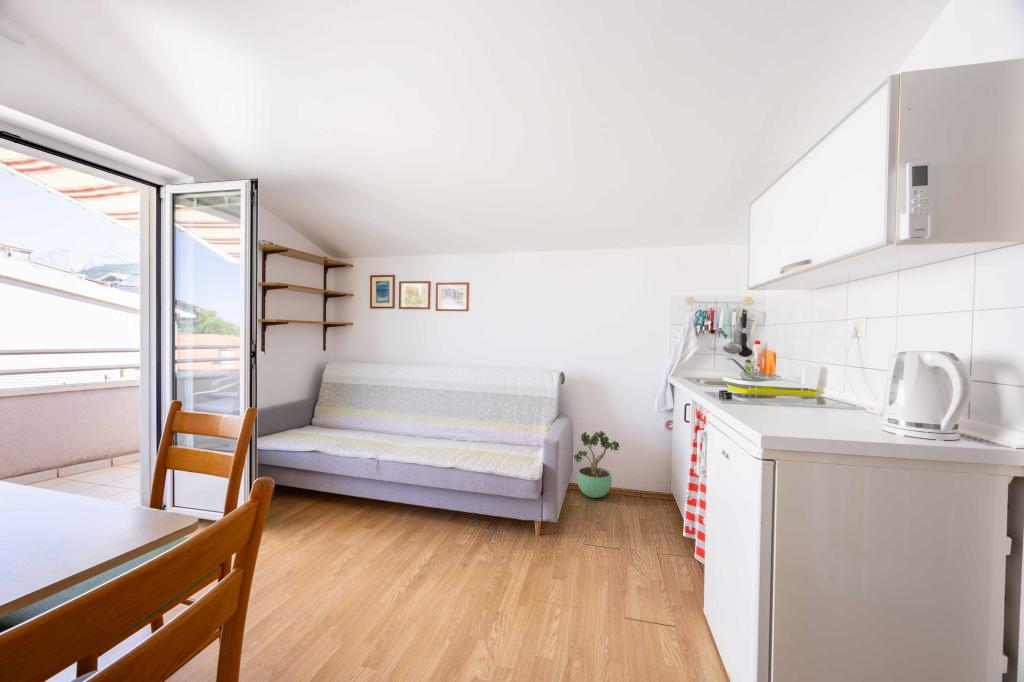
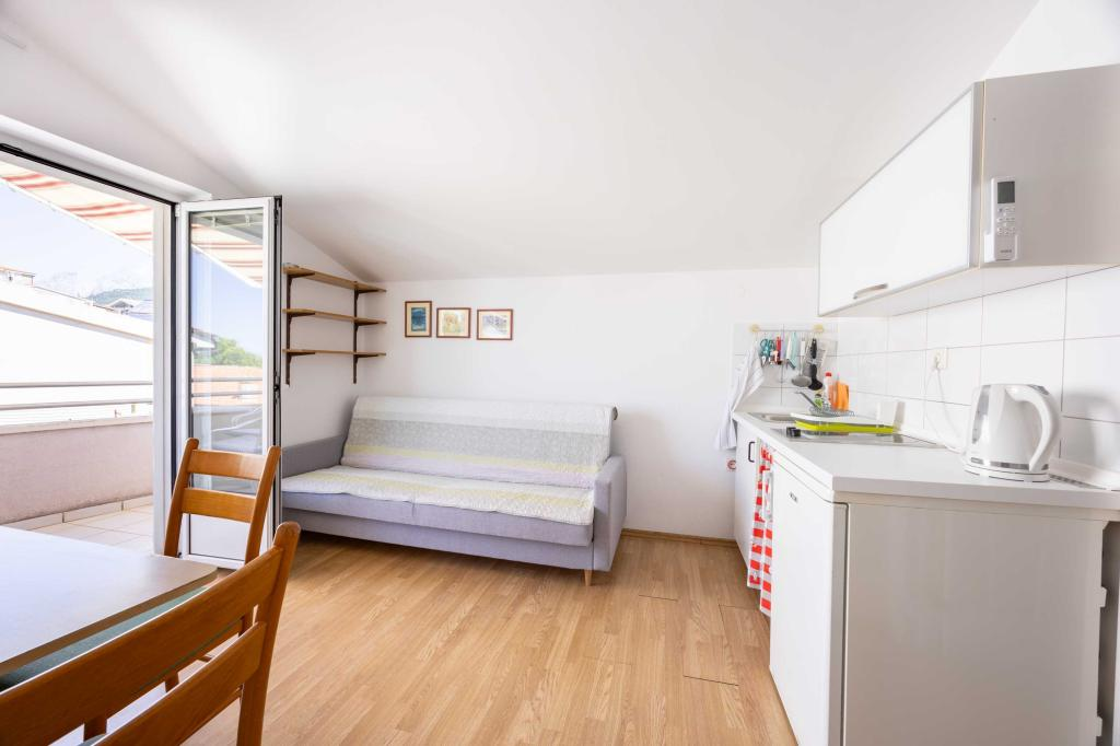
- potted plant [573,430,620,499]
